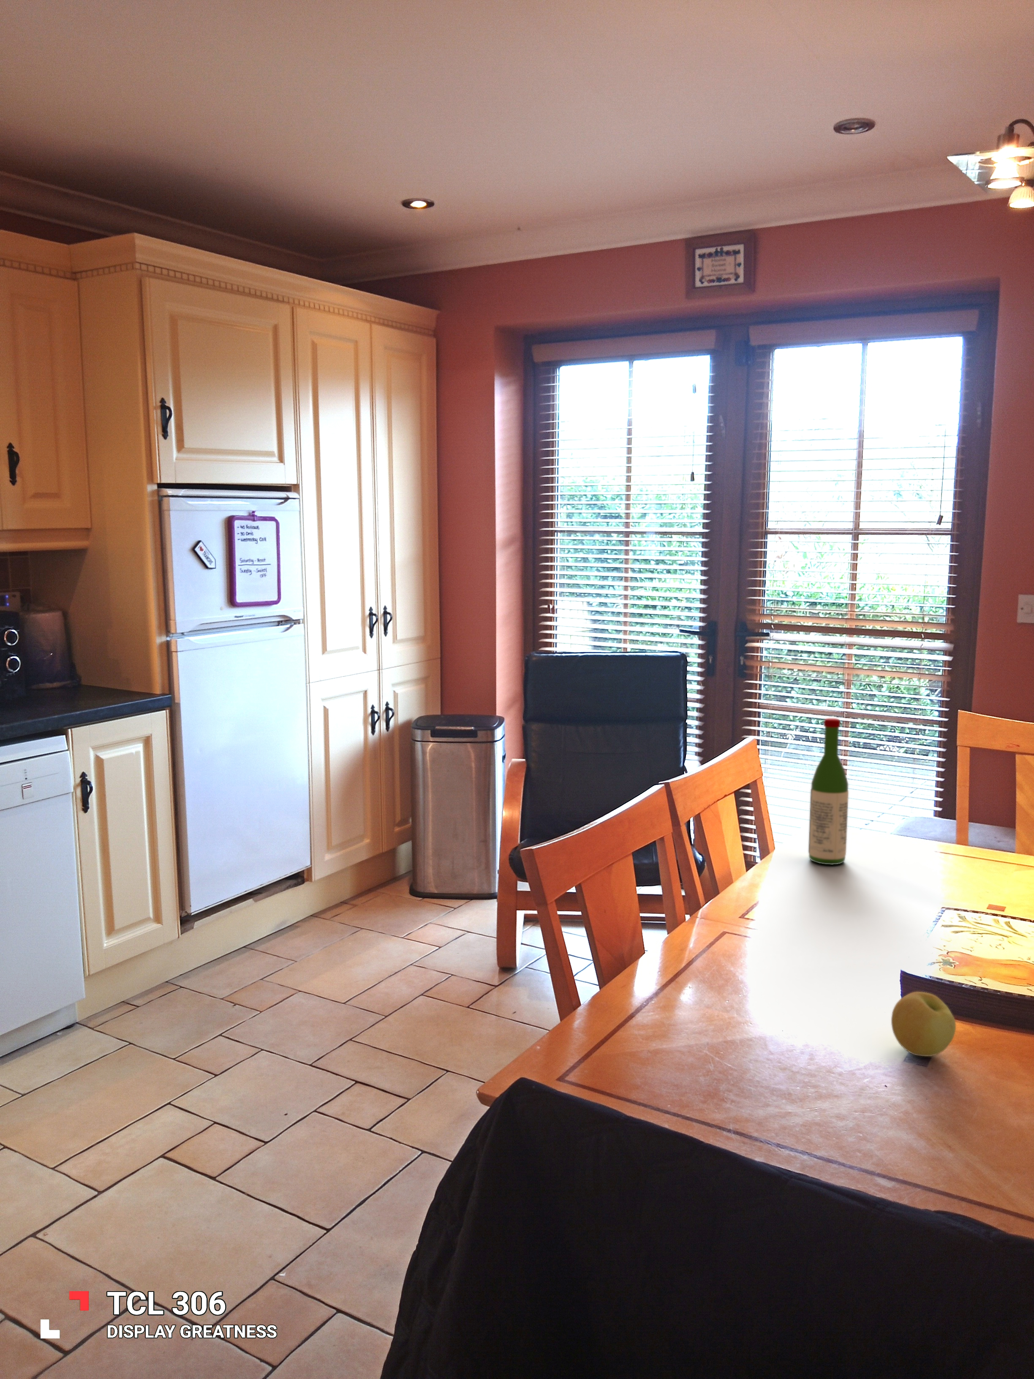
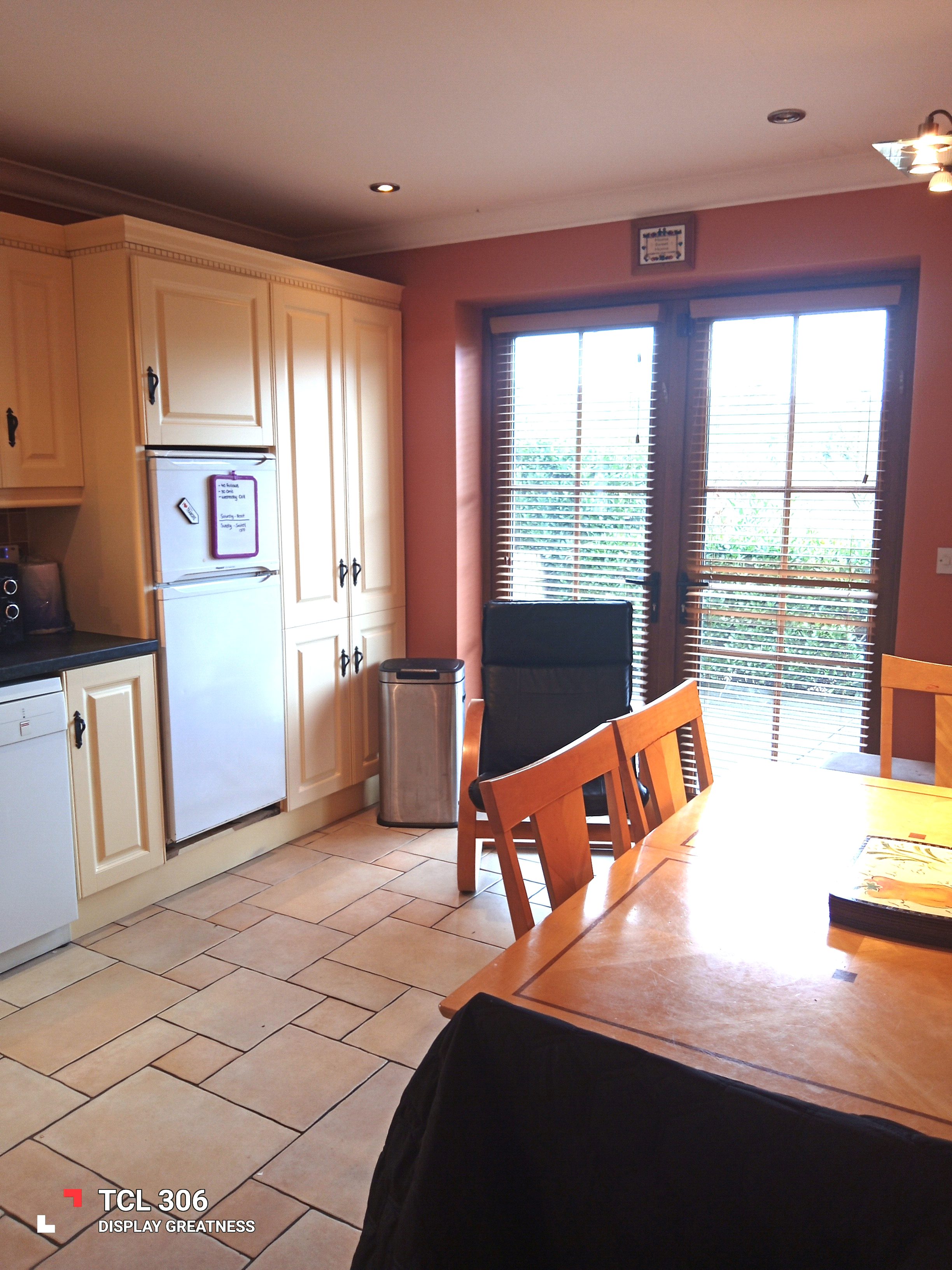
- wine bottle [808,718,849,865]
- apple [891,991,956,1057]
